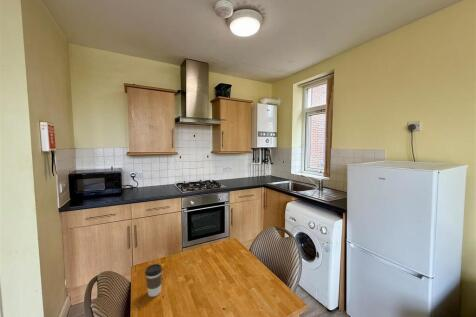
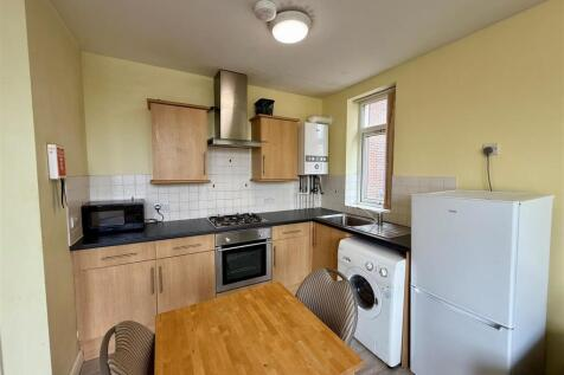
- coffee cup [144,263,163,298]
